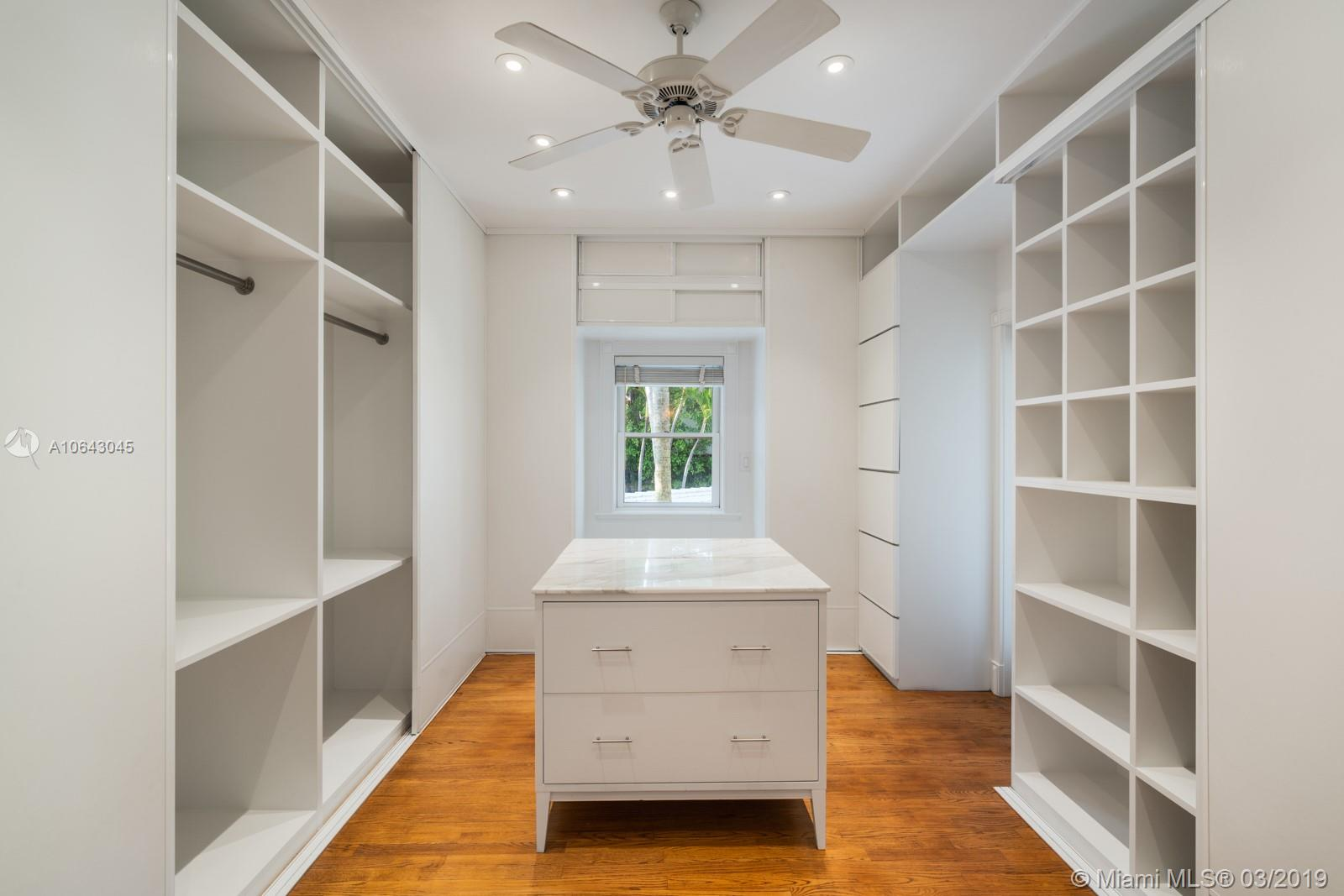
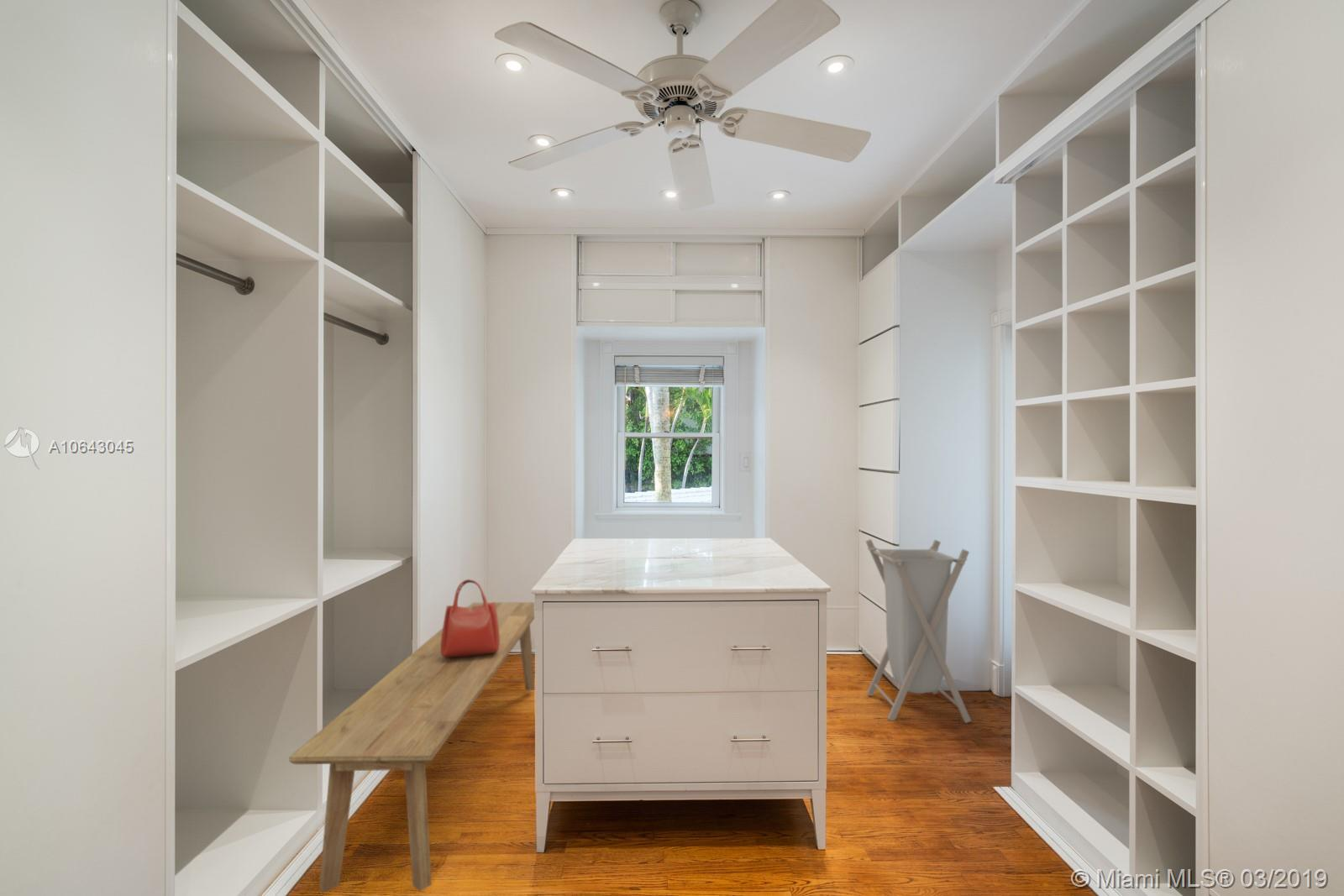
+ bench [288,601,535,893]
+ laundry hamper [864,538,972,724]
+ handbag [441,579,500,657]
